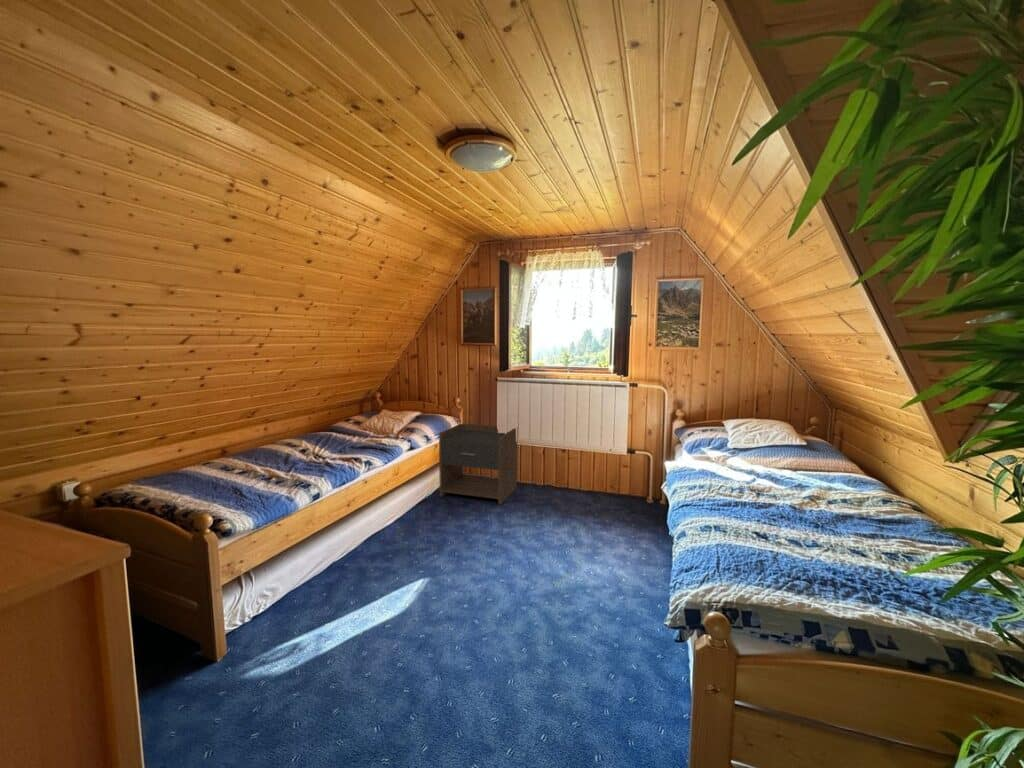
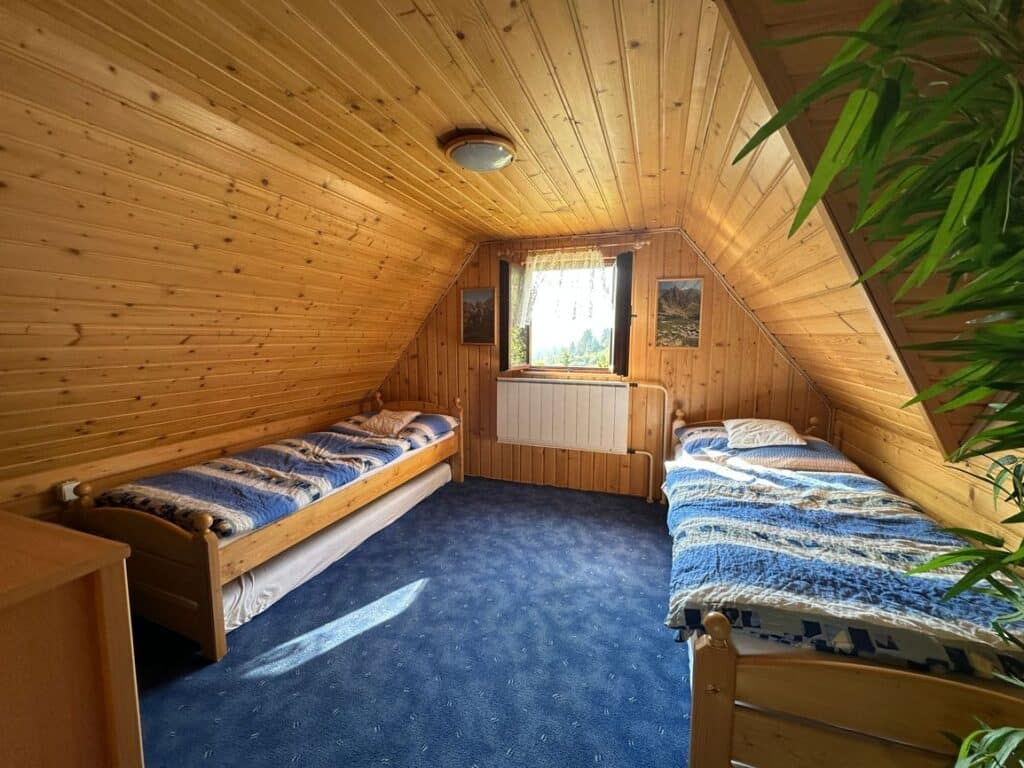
- nightstand [438,423,518,506]
